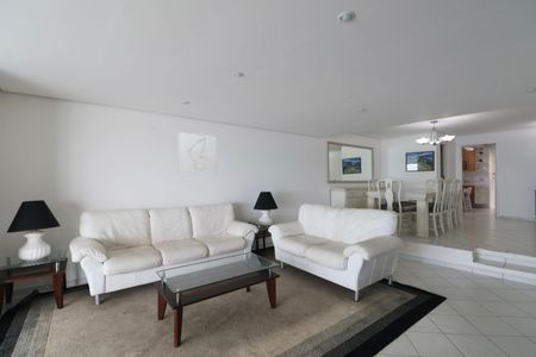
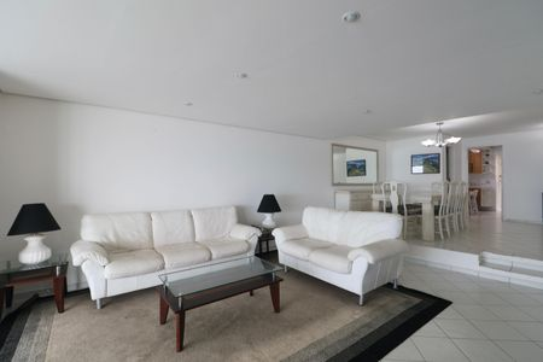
- wall art [177,131,218,174]
